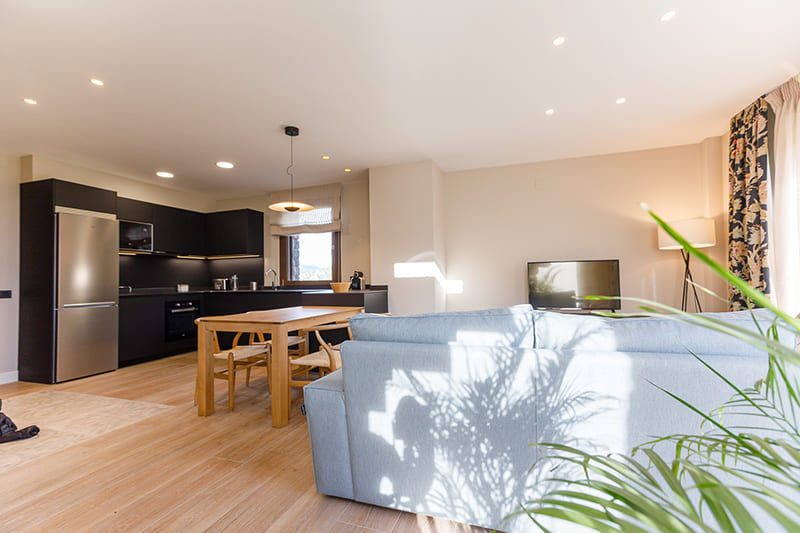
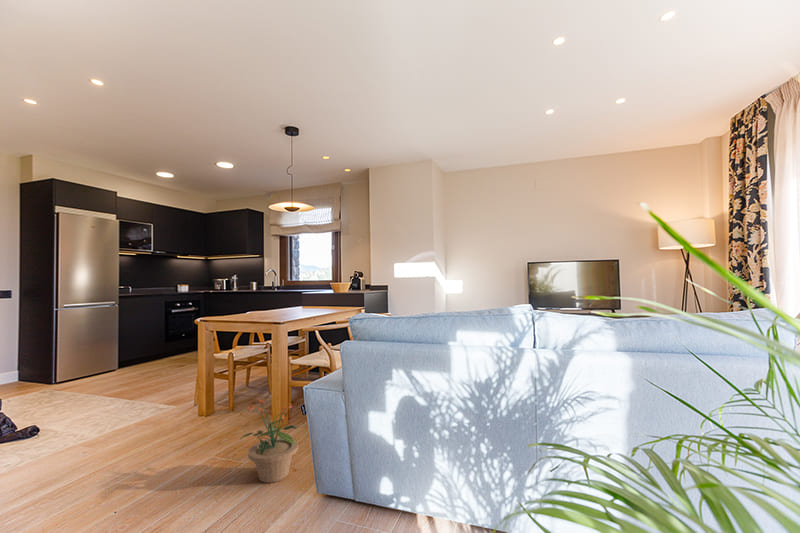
+ potted plant [239,398,299,484]
